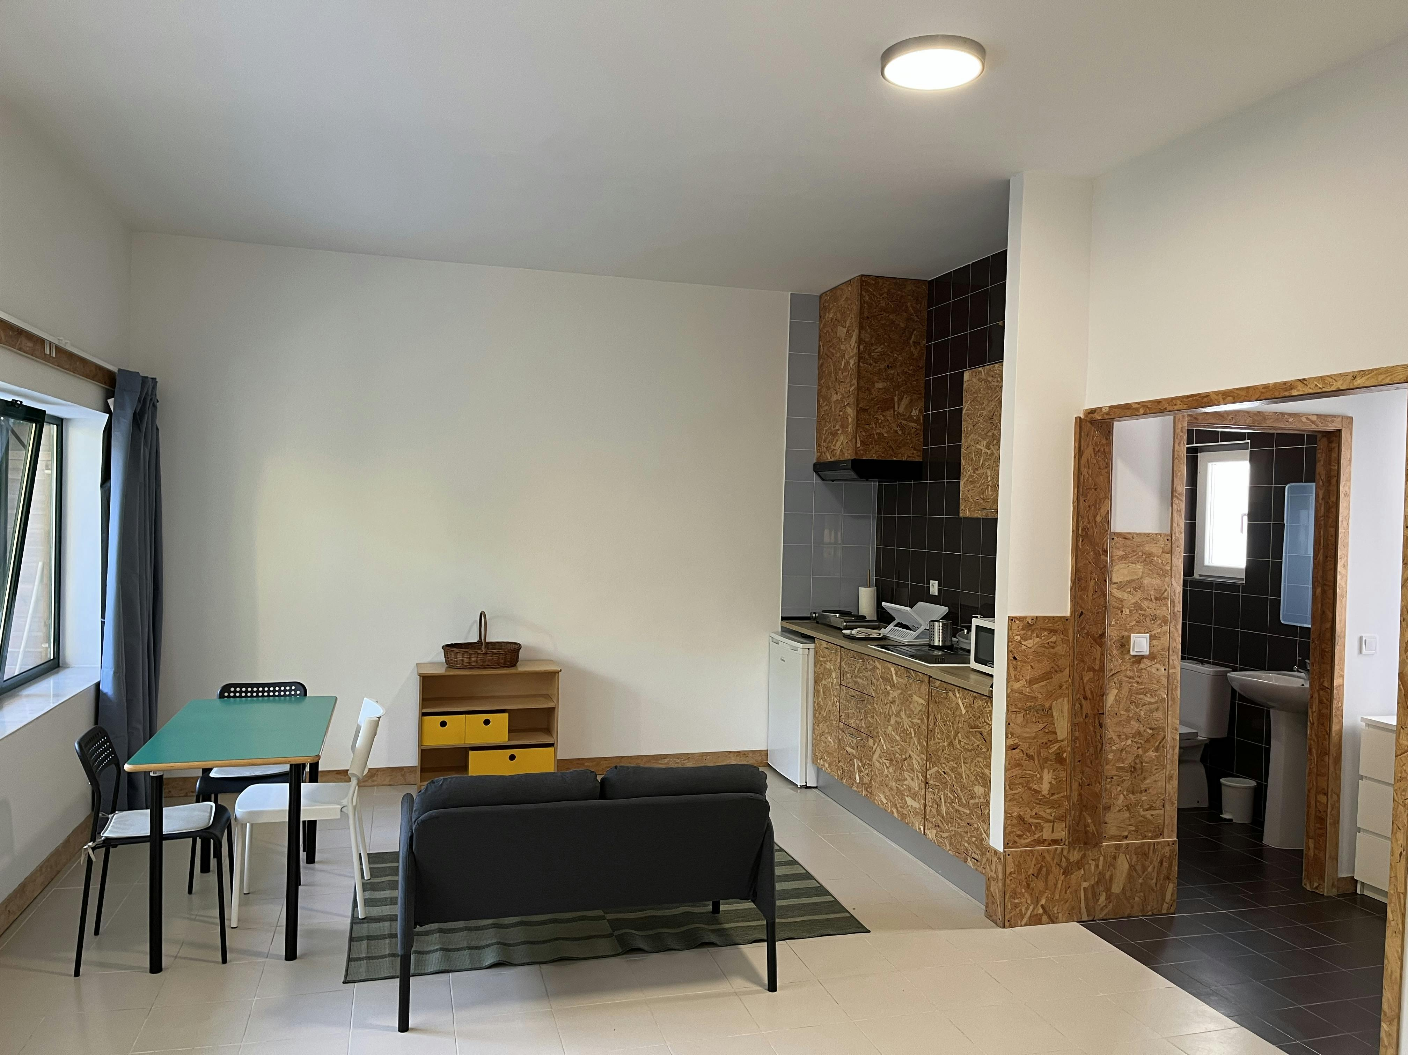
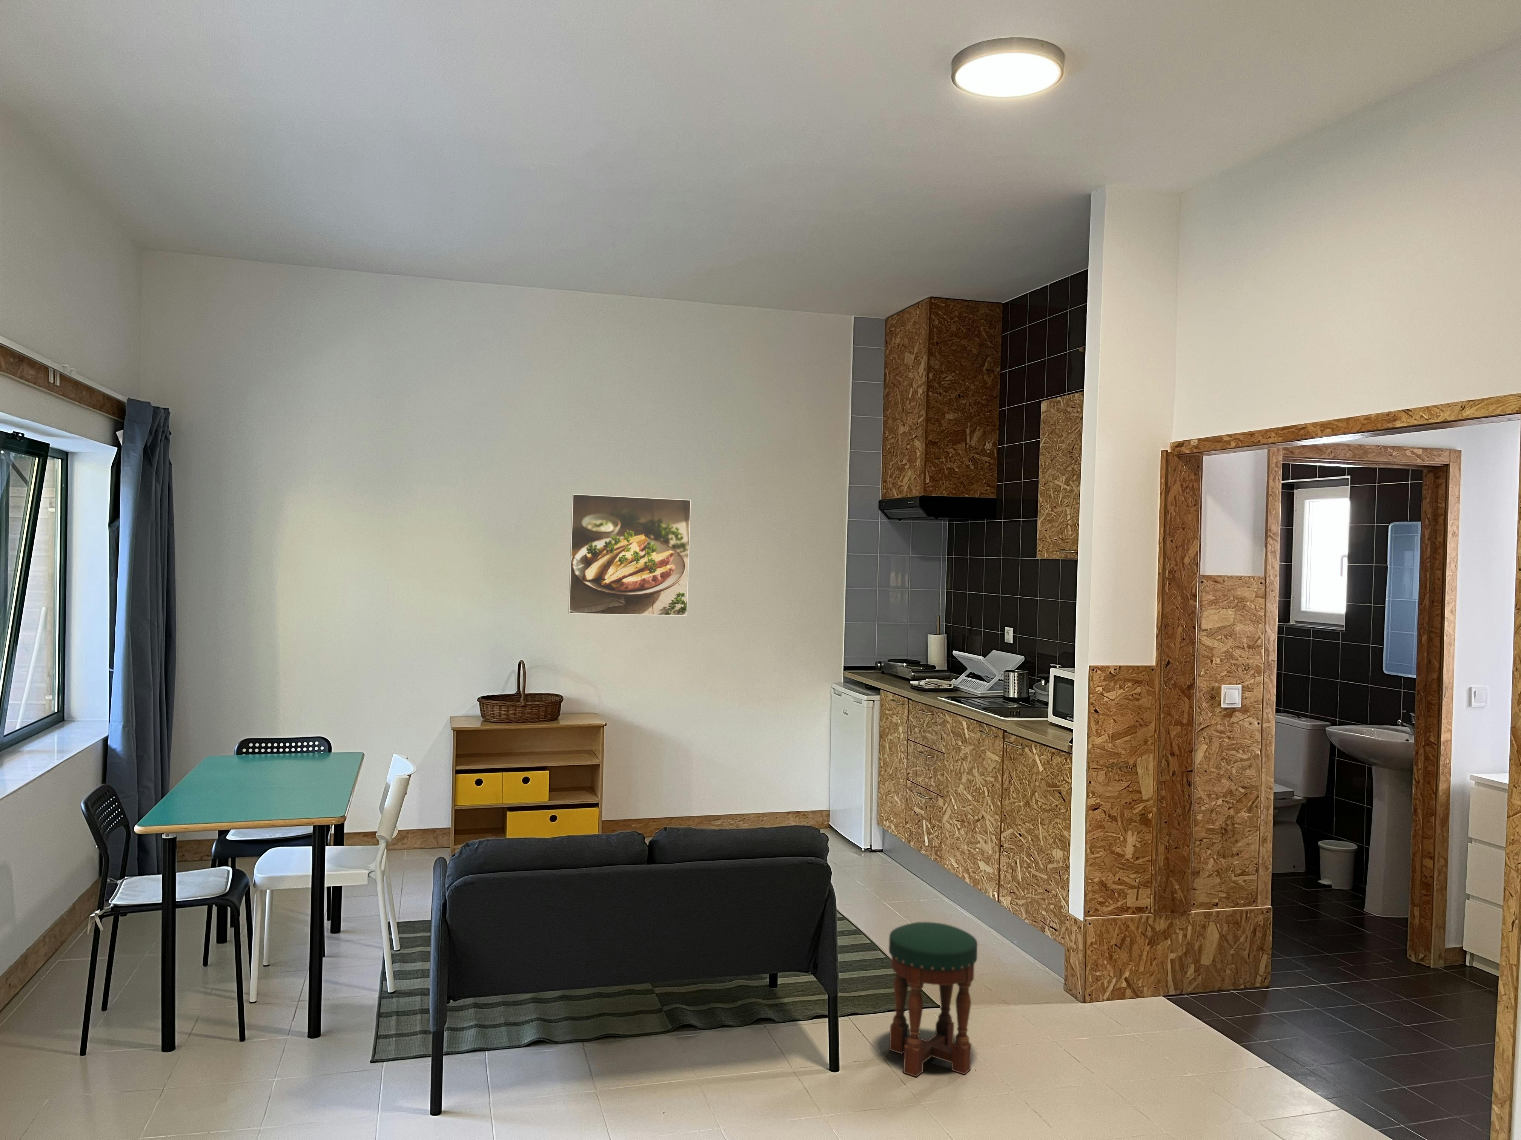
+ stool [889,922,977,1078]
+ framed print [568,493,691,617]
